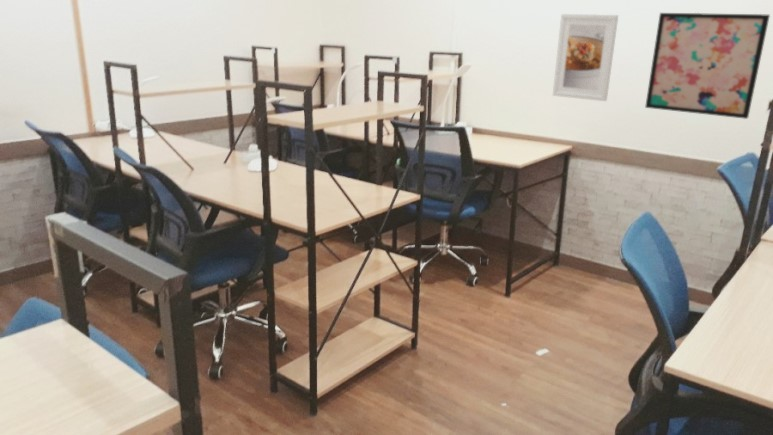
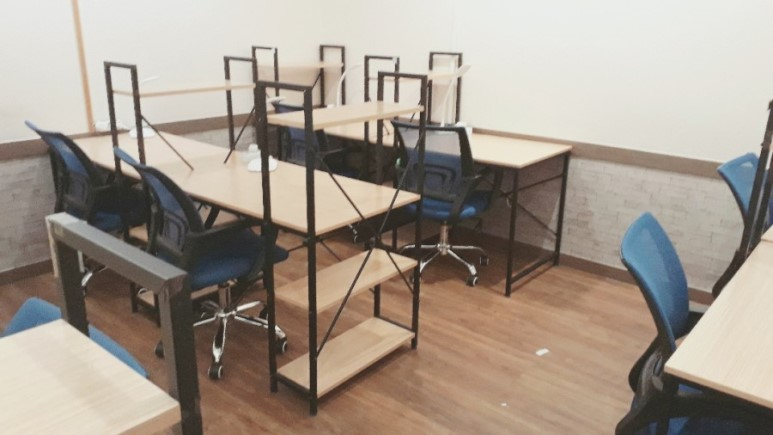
- wall art [644,12,771,120]
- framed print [552,13,619,102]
